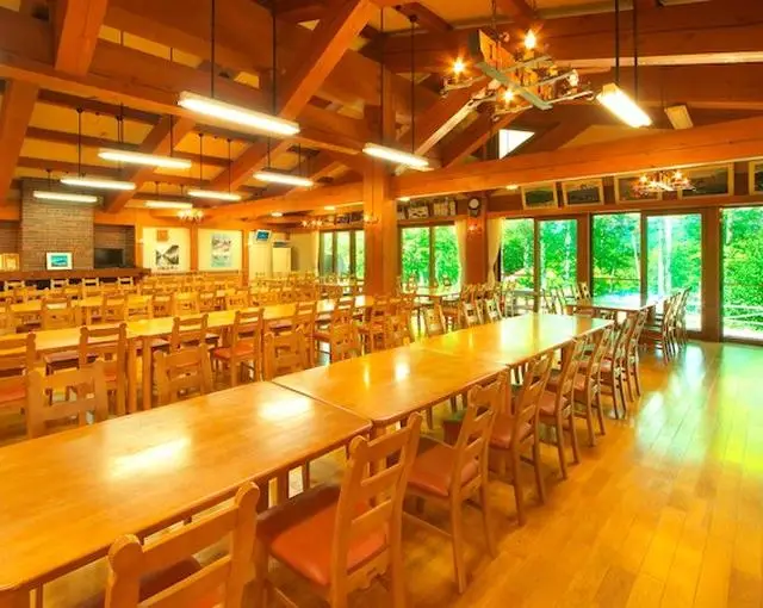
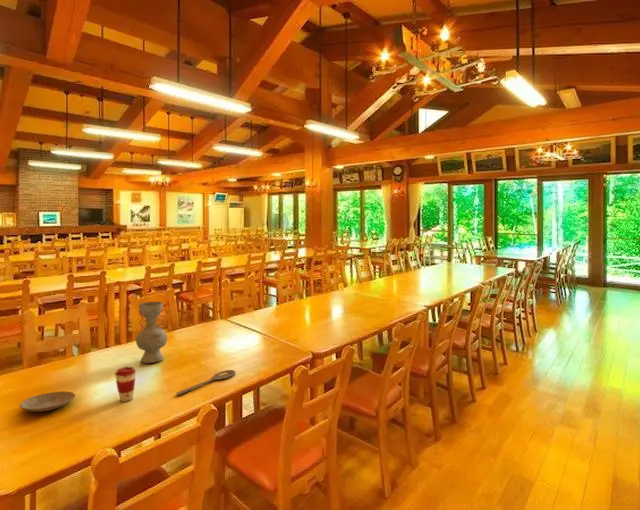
+ coffee cup [114,366,137,403]
+ wooden spoon [175,369,236,396]
+ plate [18,390,76,413]
+ decorative vase [135,301,168,364]
